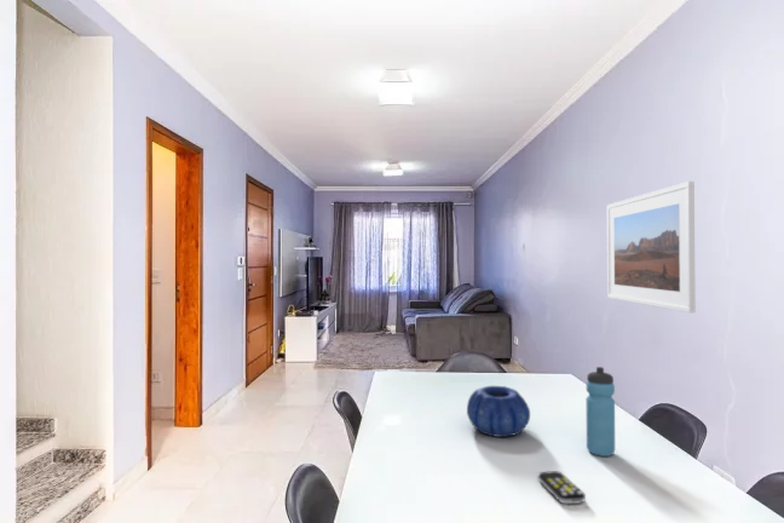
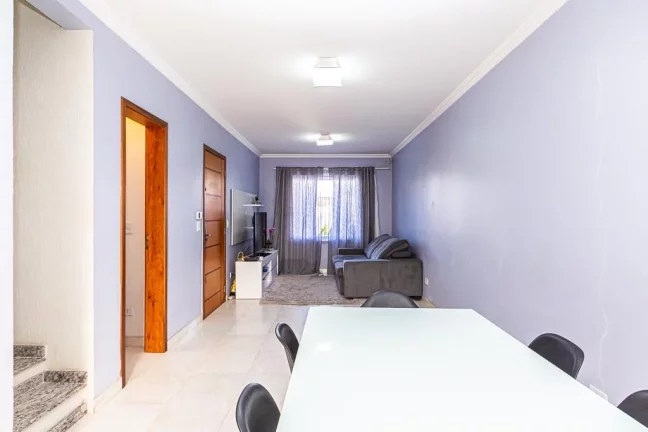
- water bottle [584,366,616,458]
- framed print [606,180,696,314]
- decorative bowl [466,385,531,438]
- remote control [537,470,587,505]
